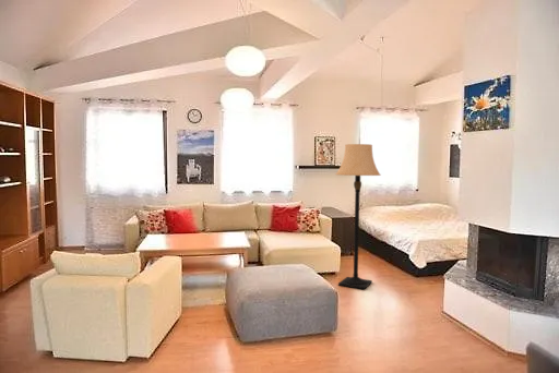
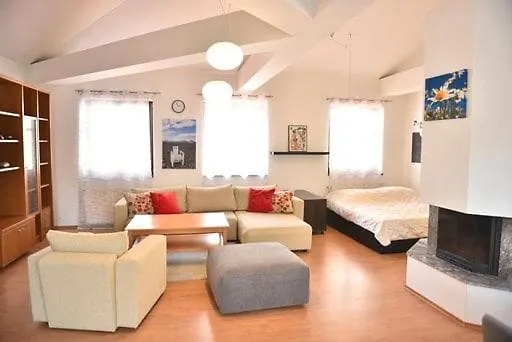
- lamp [334,143,382,290]
